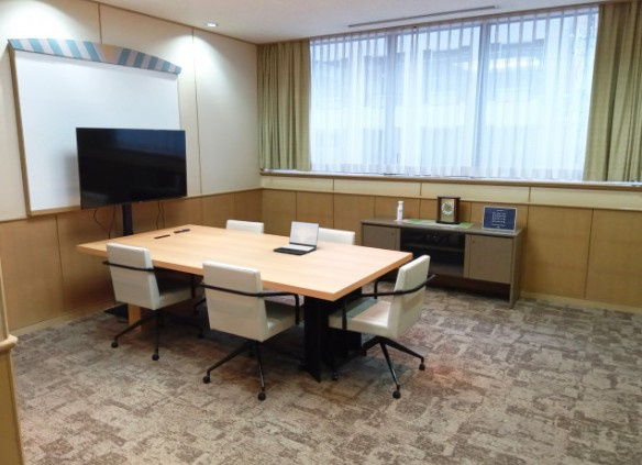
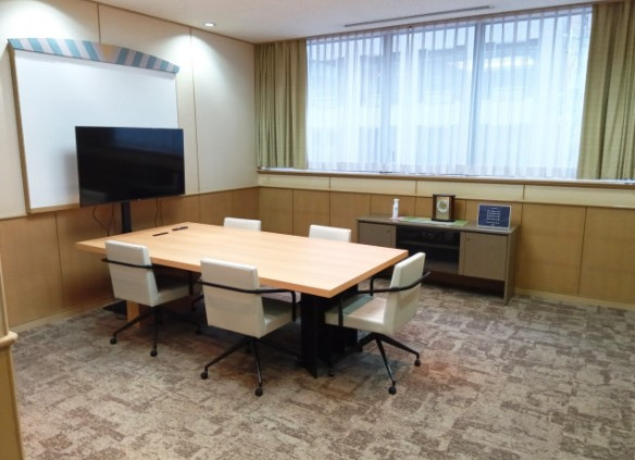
- laptop [273,220,320,255]
